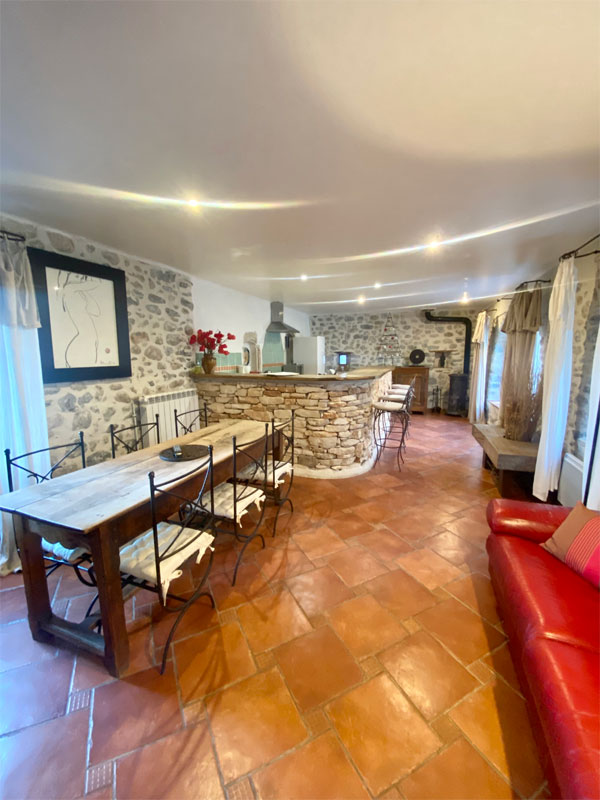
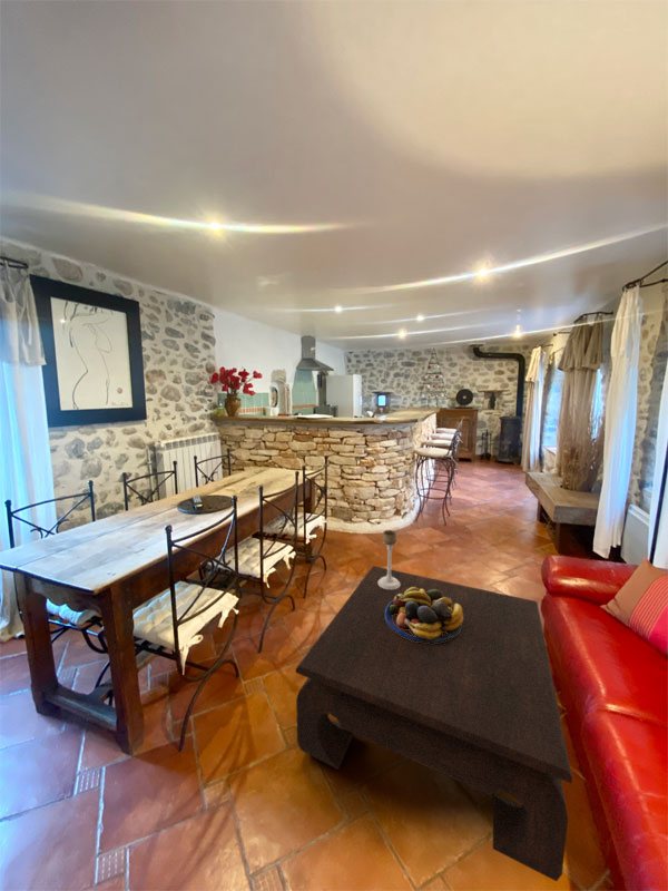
+ candle holder [377,529,400,590]
+ fruit bowl [385,587,463,644]
+ coffee table [295,565,573,882]
